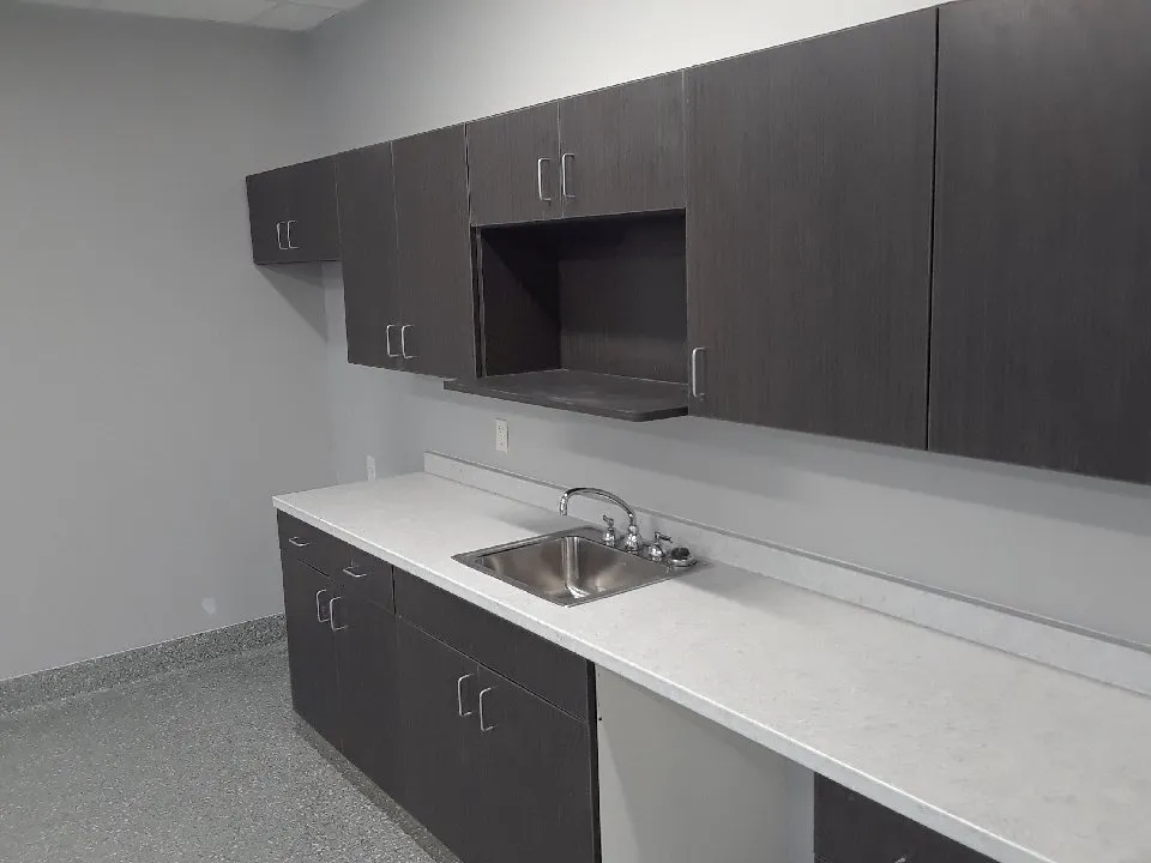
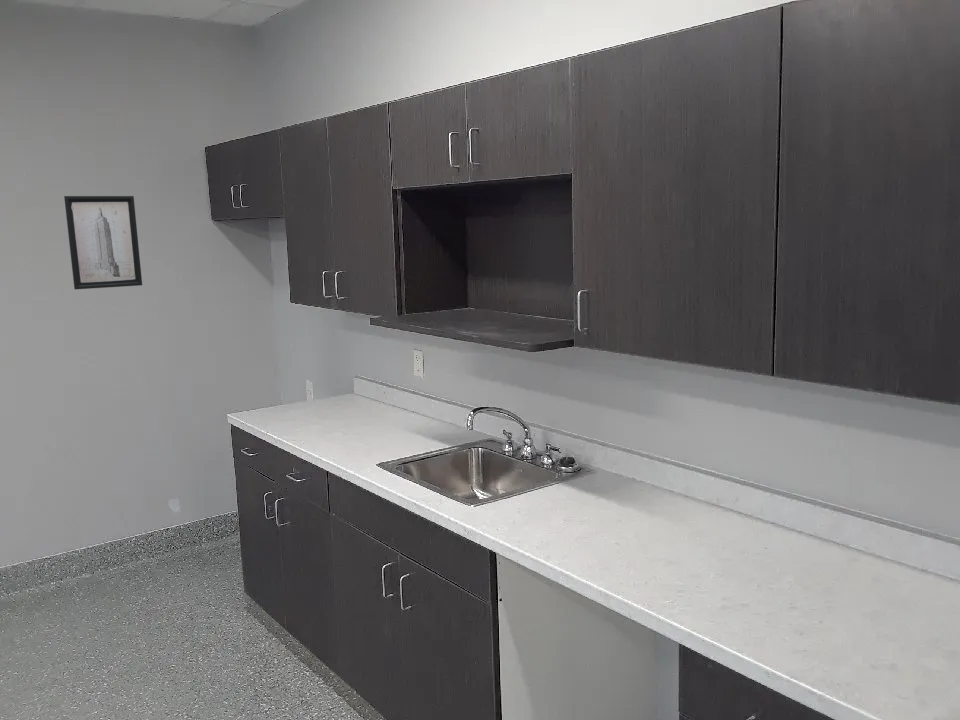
+ wall art [63,195,143,290]
